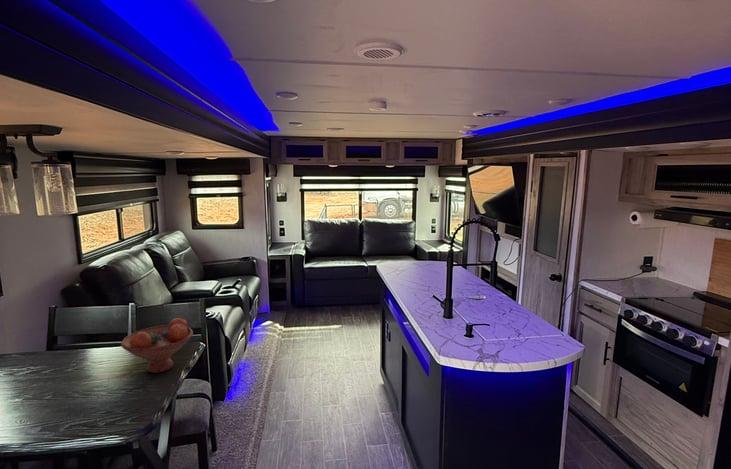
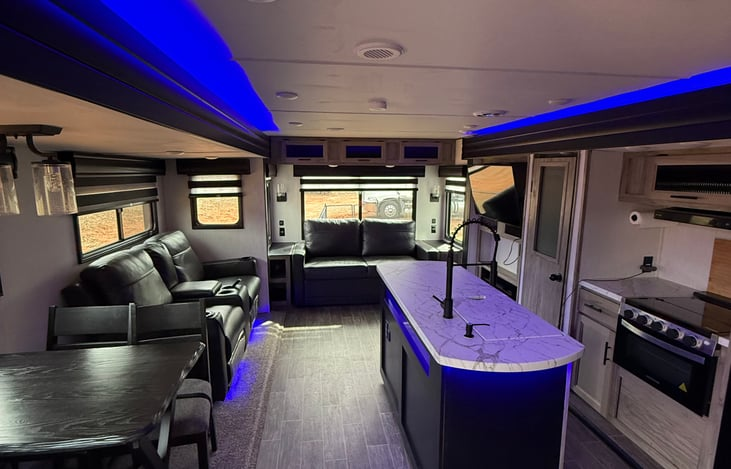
- fruit bowl [120,317,194,374]
